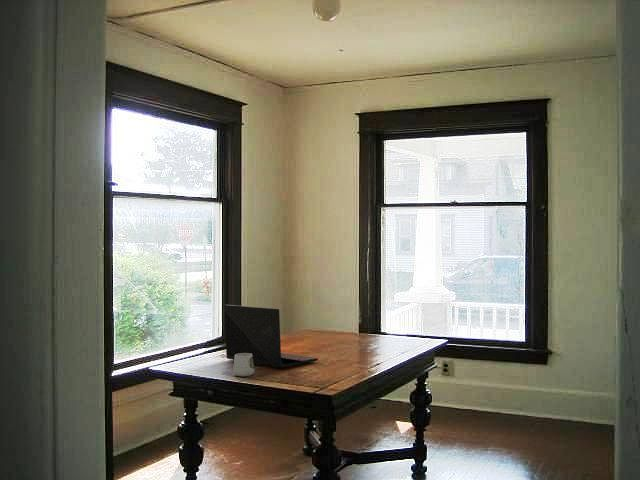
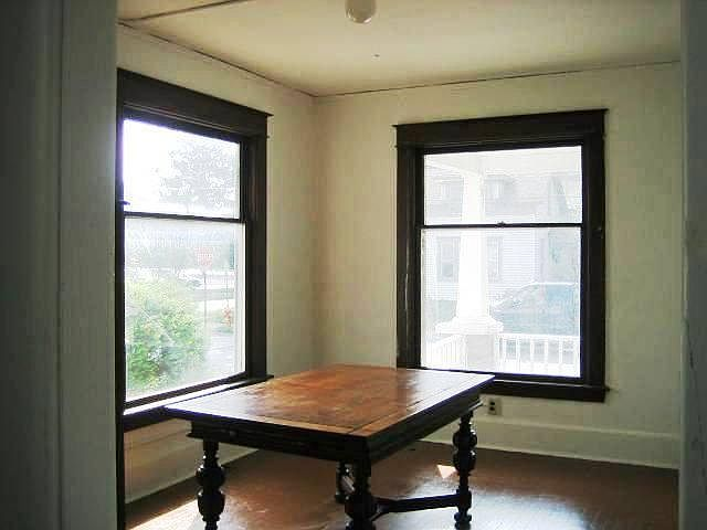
- mug [232,353,255,377]
- laptop [223,304,319,369]
